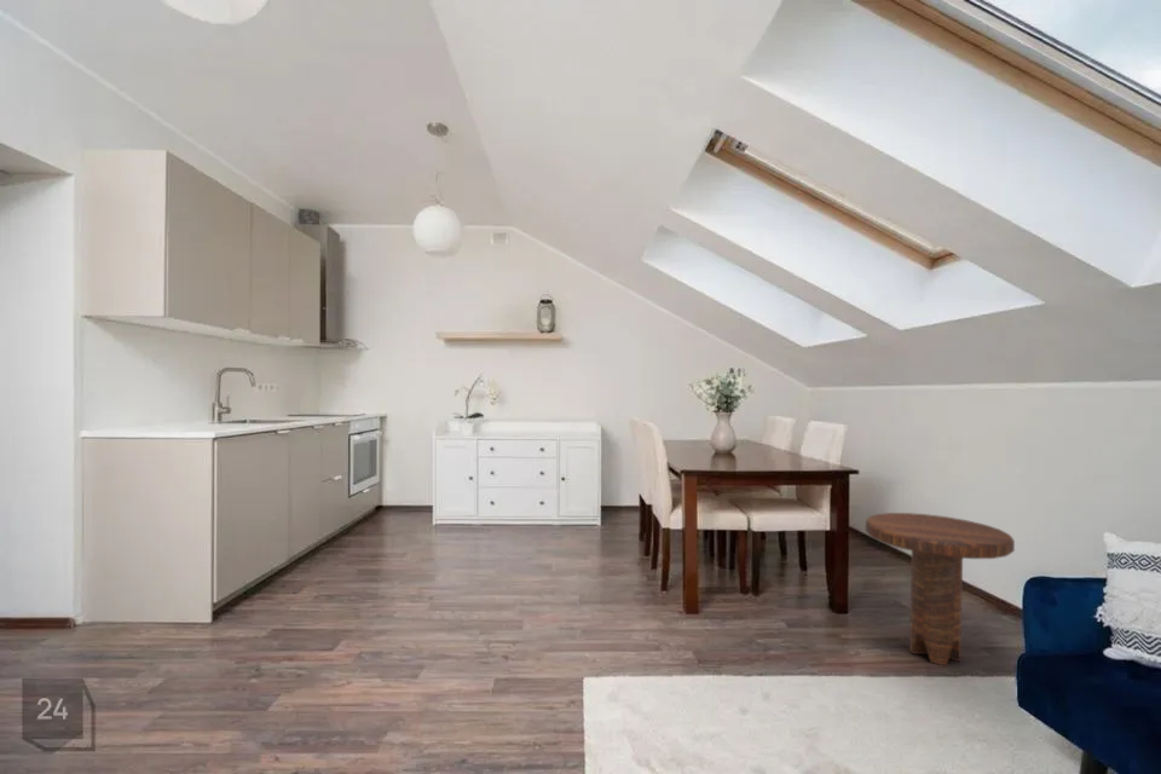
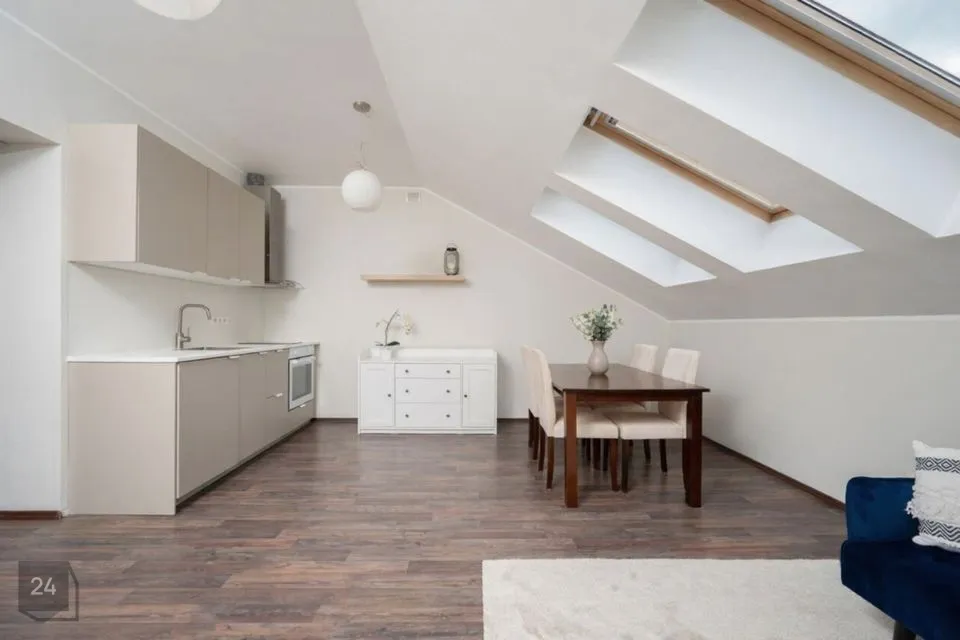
- side table [865,512,1016,666]
